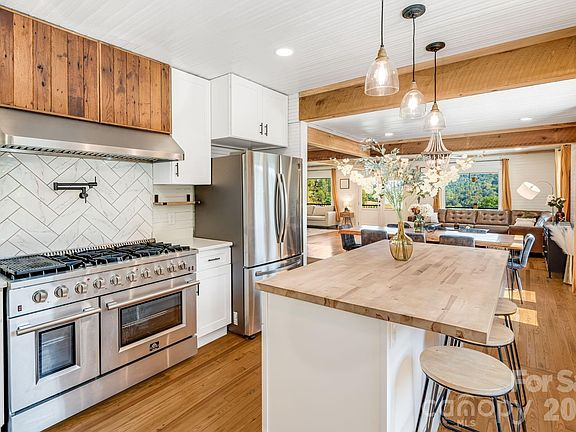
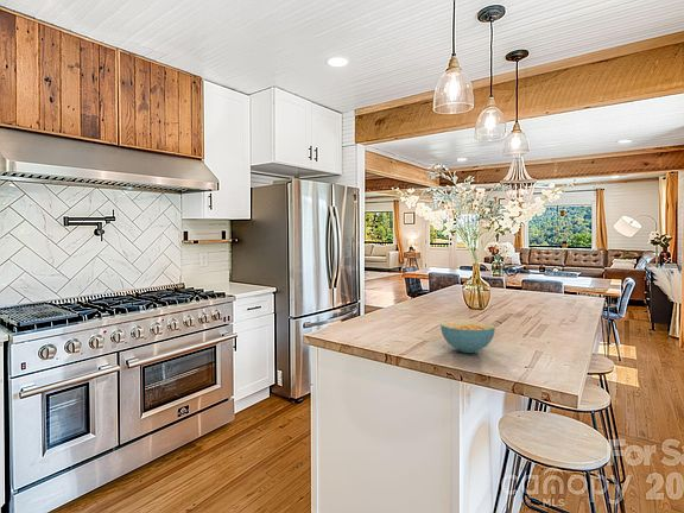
+ cereal bowl [439,319,496,354]
